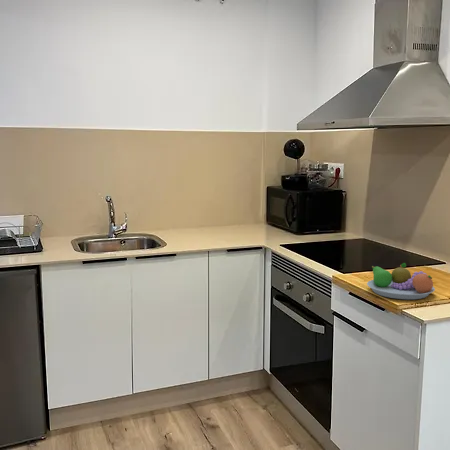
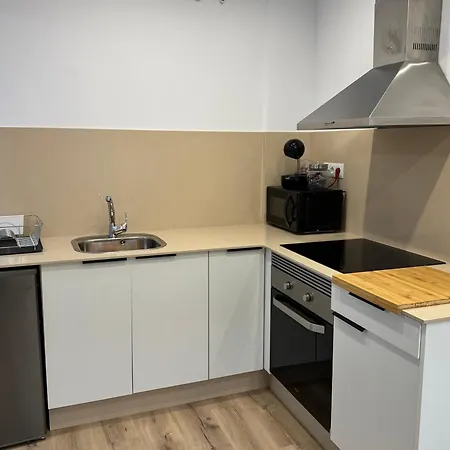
- fruit bowl [366,262,436,300]
